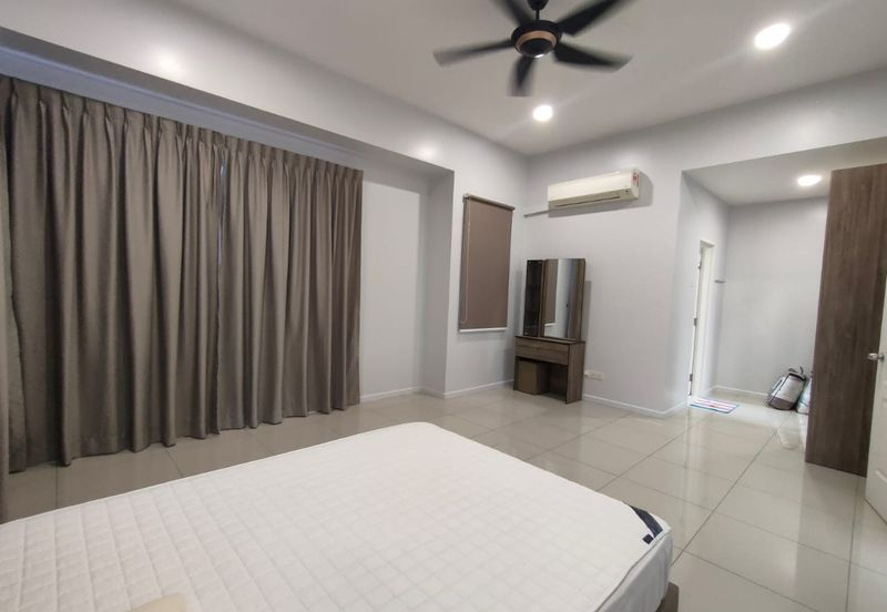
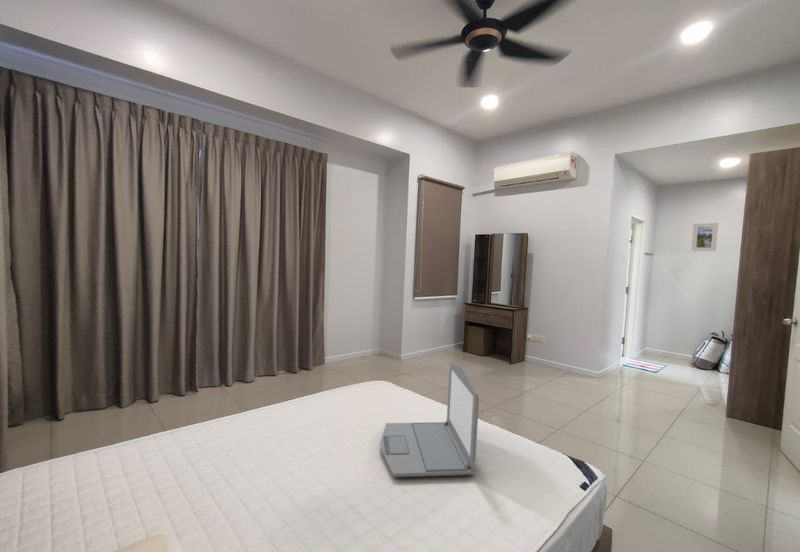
+ laptop [379,362,480,478]
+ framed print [690,222,719,252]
